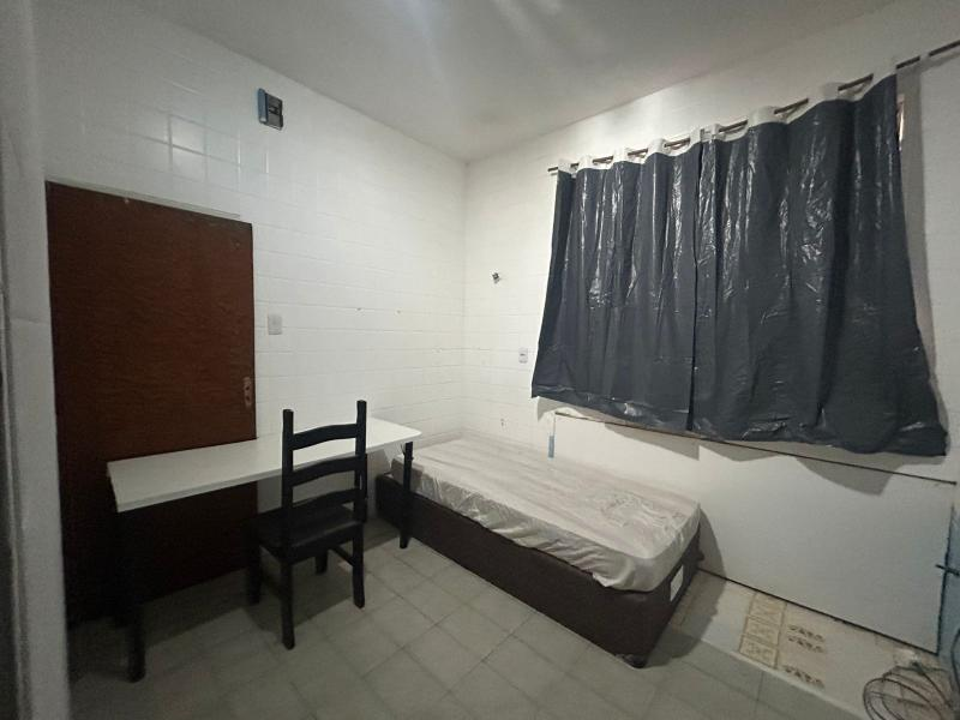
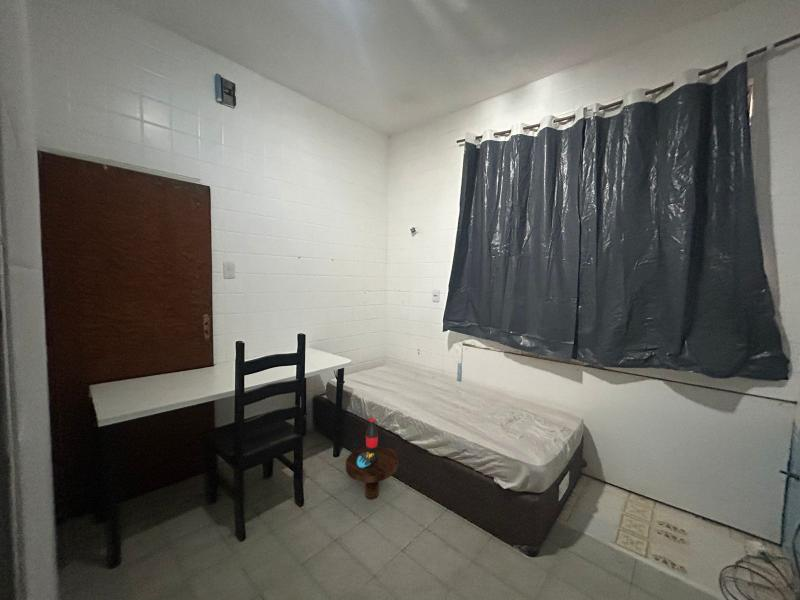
+ pedestal table [345,417,399,500]
